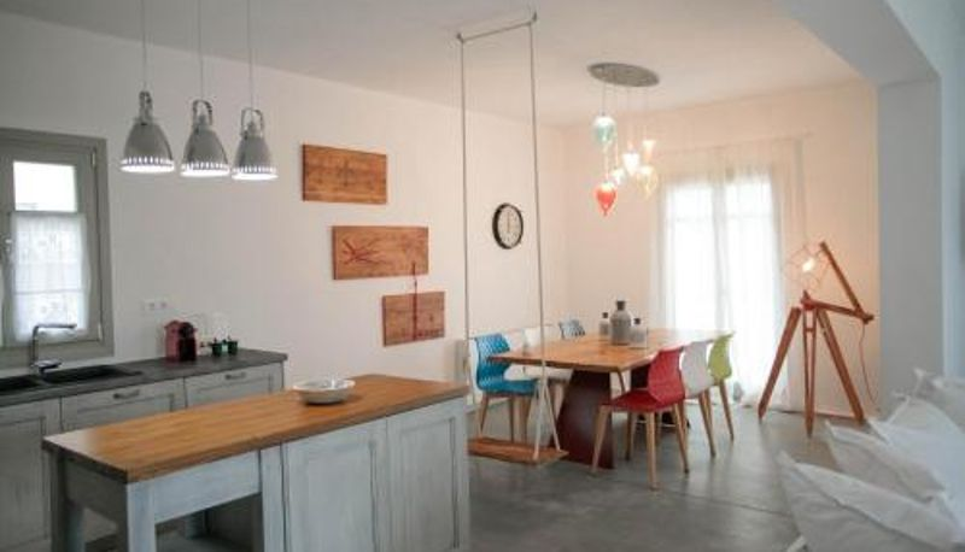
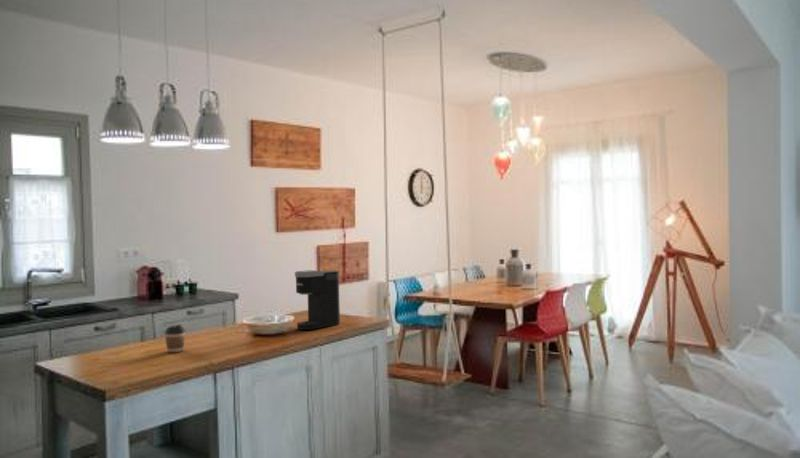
+ coffee cup [163,323,187,353]
+ coffee maker [294,269,341,331]
